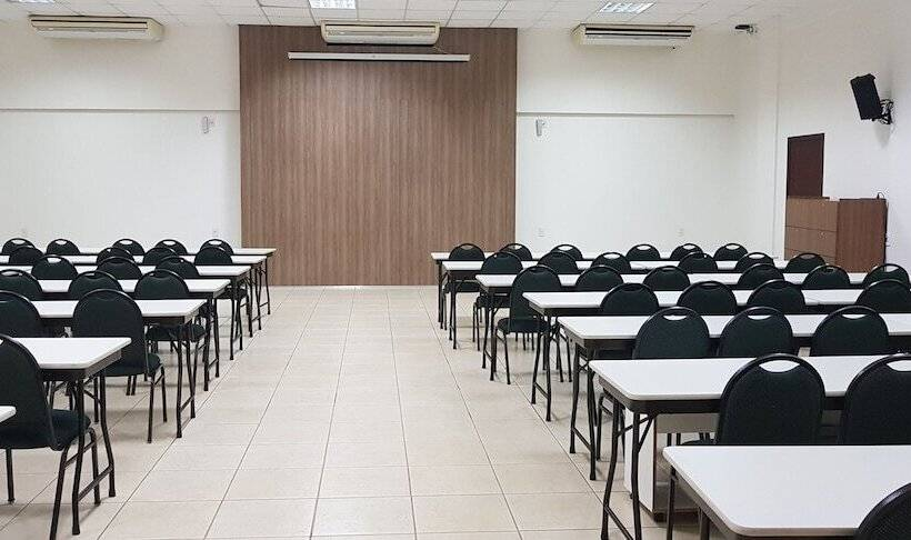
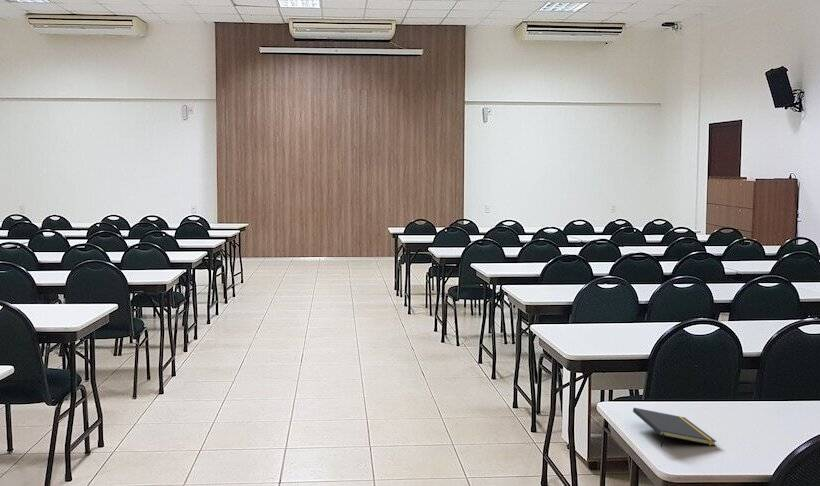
+ notepad [632,407,717,448]
